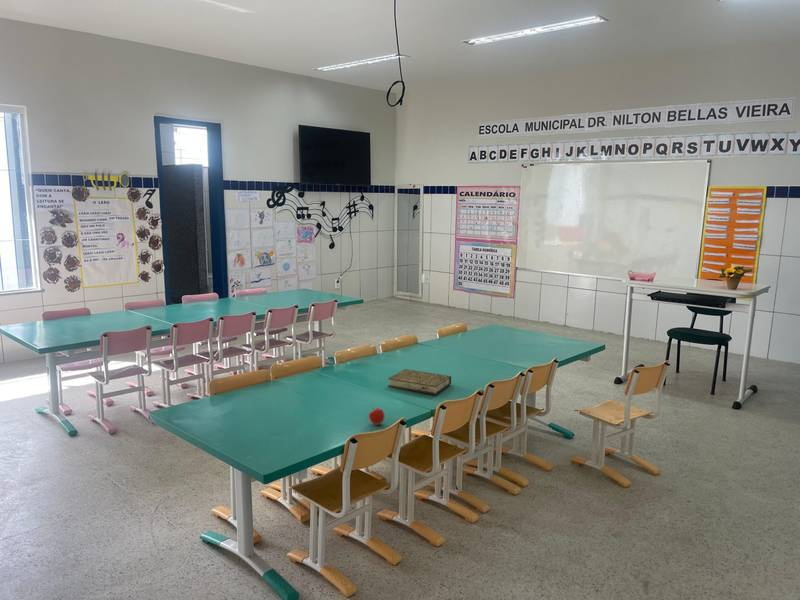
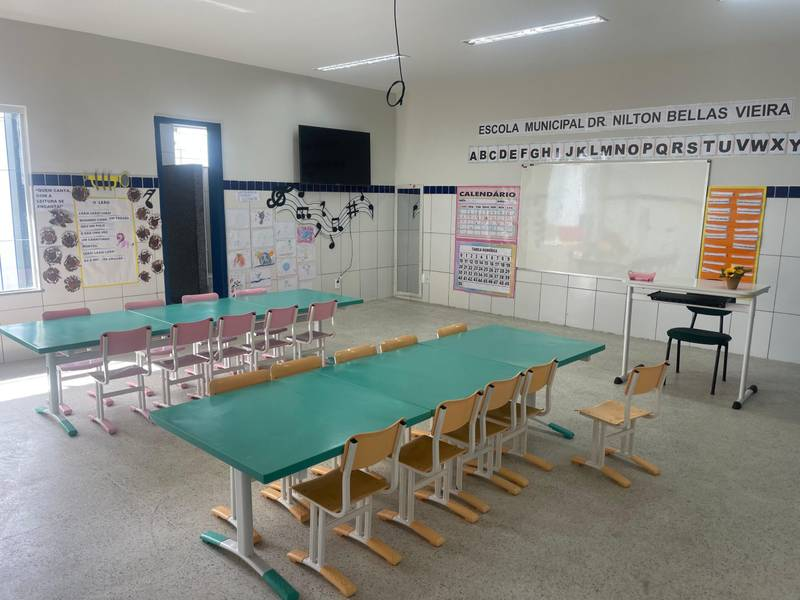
- fruit [368,406,386,426]
- book [387,368,452,395]
